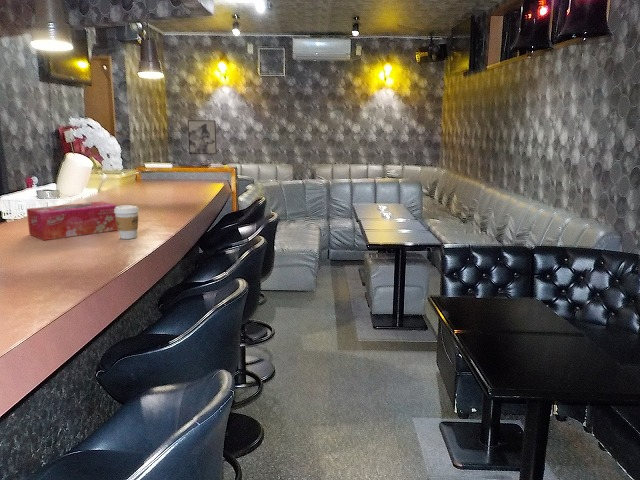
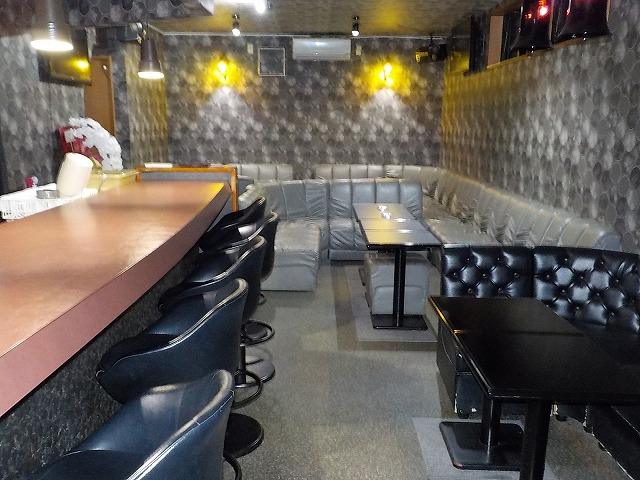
- wall art [187,119,218,155]
- coffee cup [114,204,140,240]
- tissue box [26,200,119,241]
